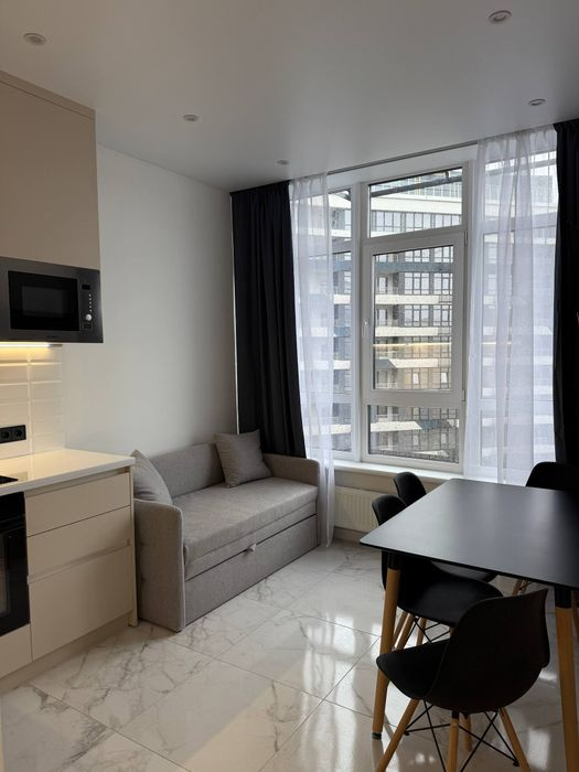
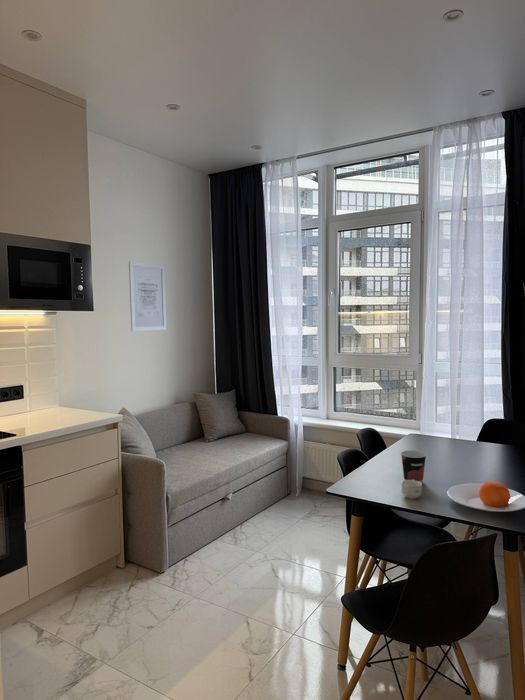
+ cup [400,480,423,500]
+ cup [400,449,427,483]
+ wall art [128,260,167,332]
+ plate [446,481,525,513]
